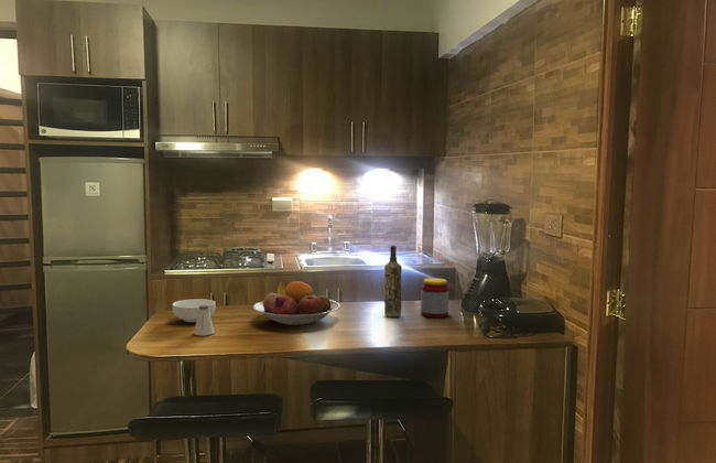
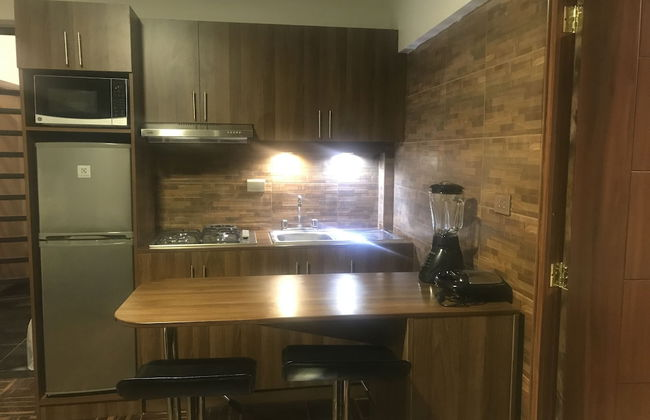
- saltshaker [193,305,216,336]
- fruit bowl [252,280,340,326]
- bottle [383,244,403,317]
- jar [420,277,449,319]
- cereal bowl [172,298,217,323]
